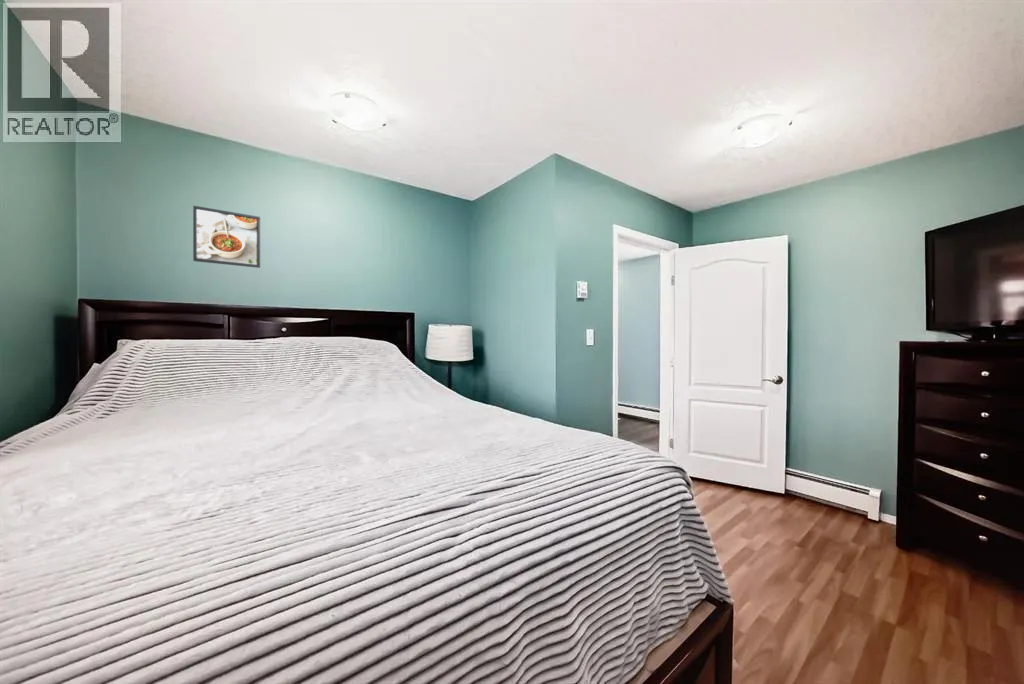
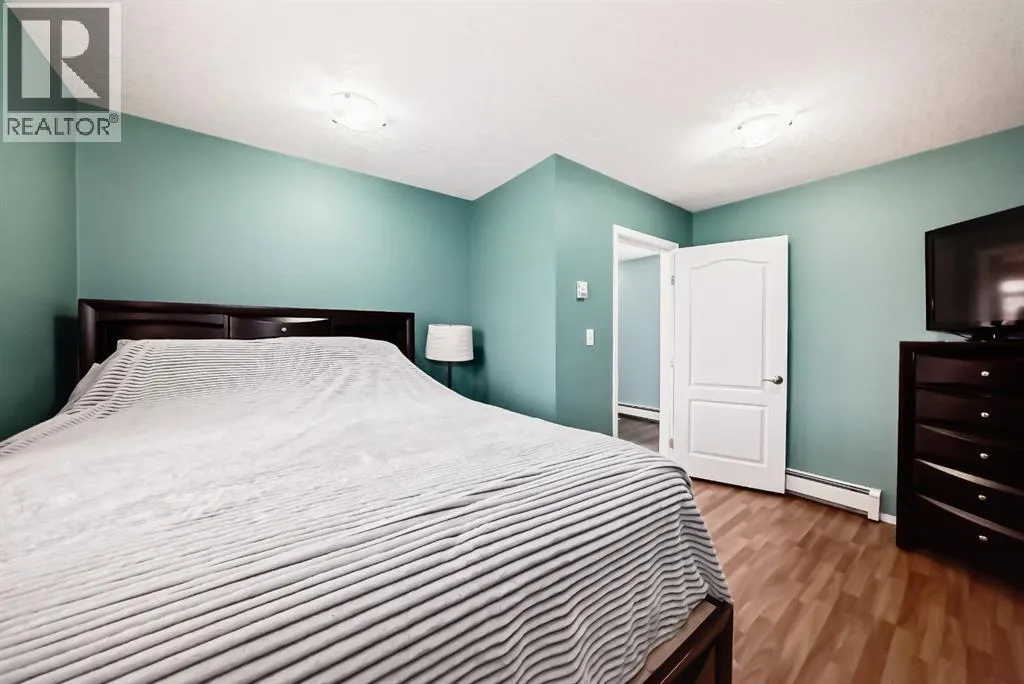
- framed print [192,205,261,269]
